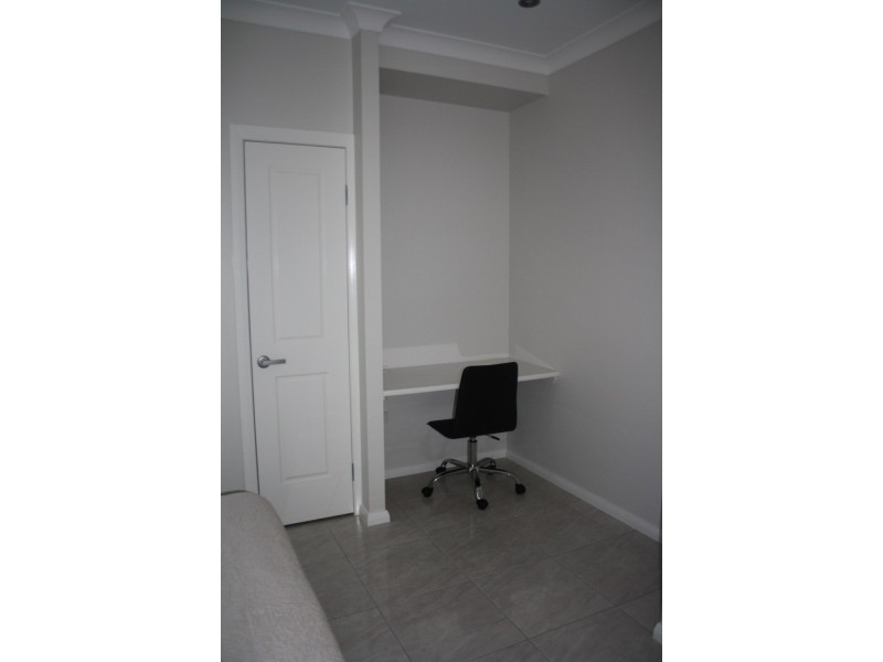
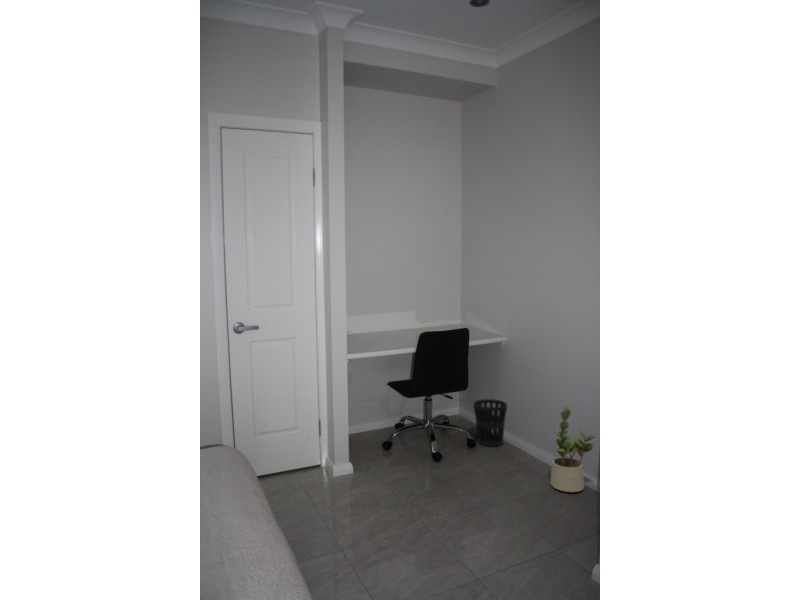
+ potted plant [549,406,597,493]
+ wastebasket [473,398,508,447]
